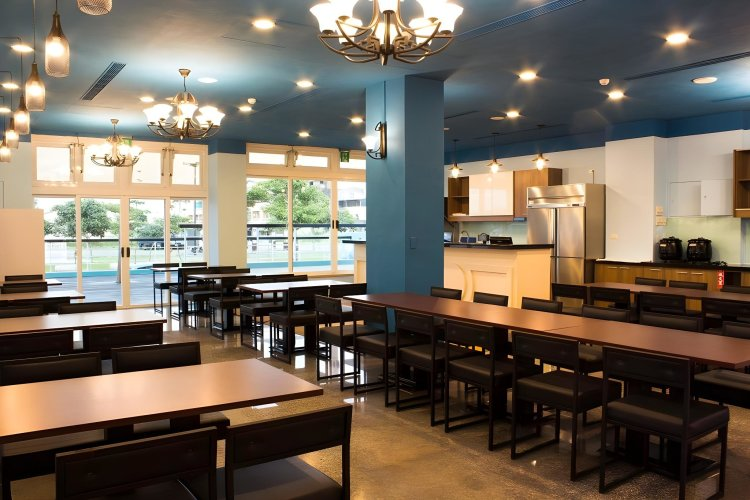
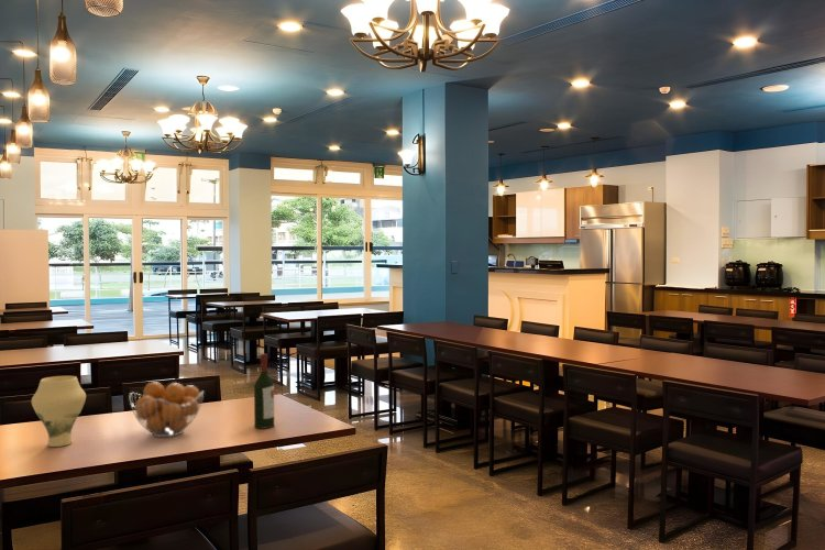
+ wine bottle [253,353,275,429]
+ vase [31,375,87,448]
+ fruit basket [129,381,205,438]
